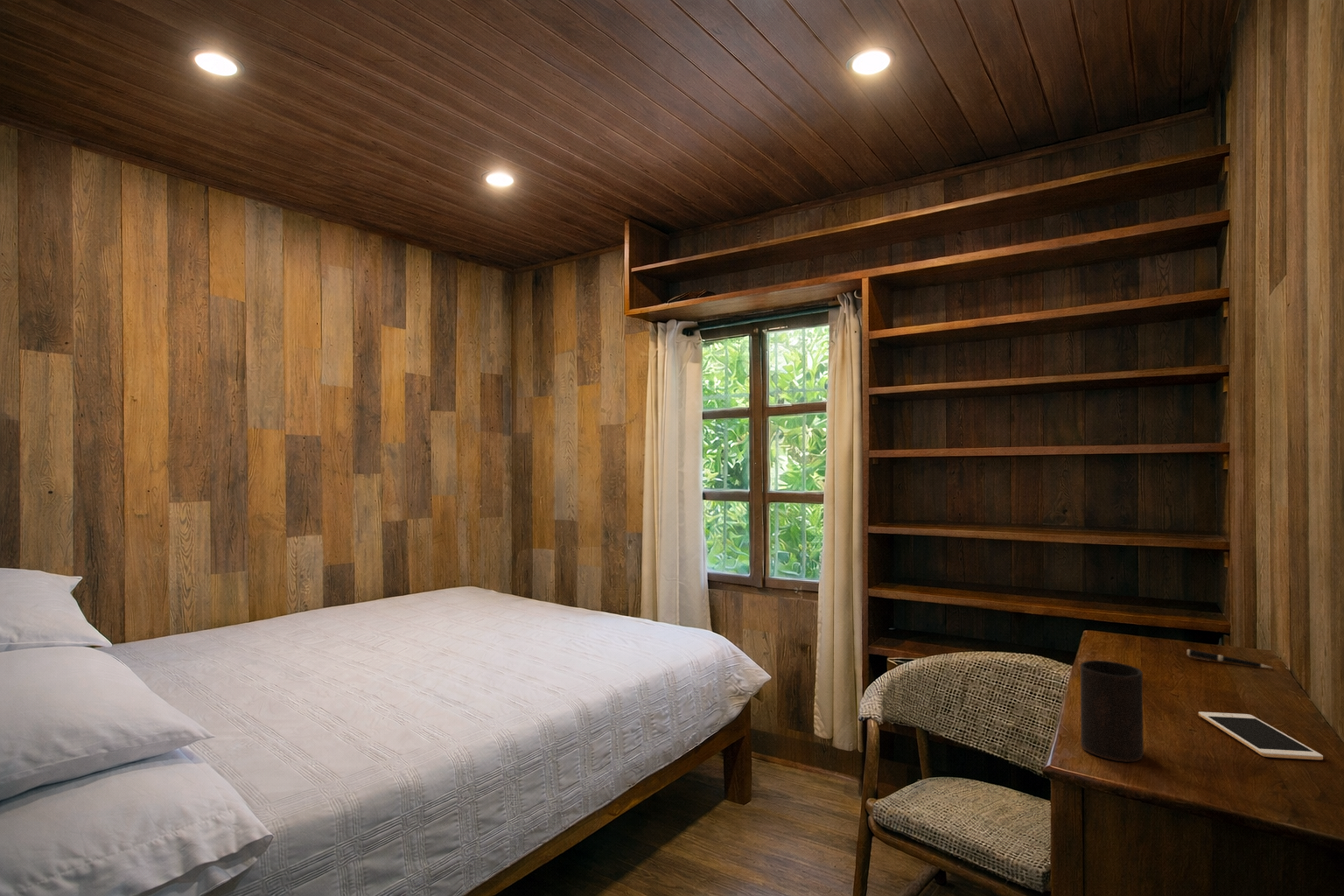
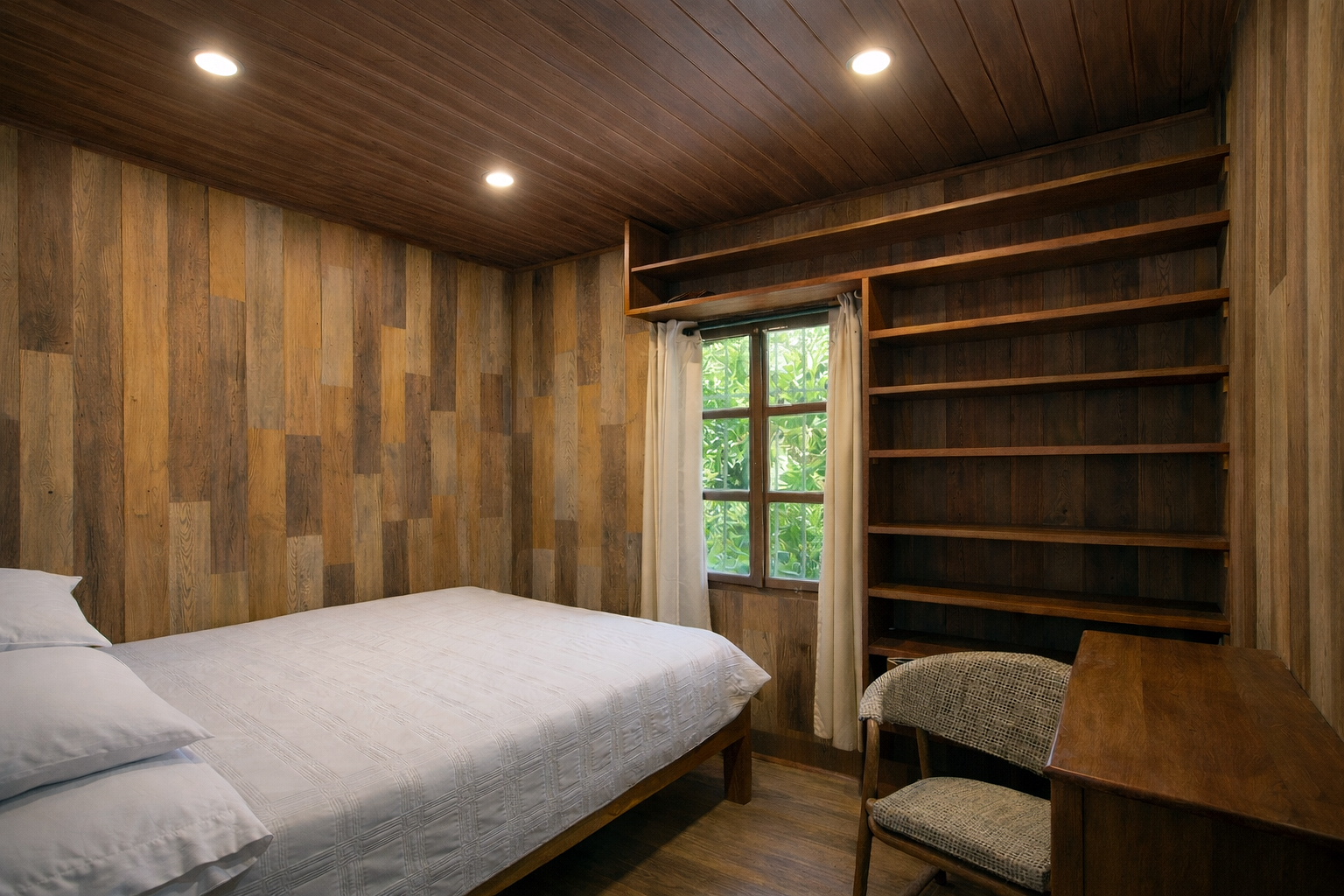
- cup [1080,660,1145,763]
- pen [1187,648,1273,669]
- cell phone [1198,711,1324,760]
